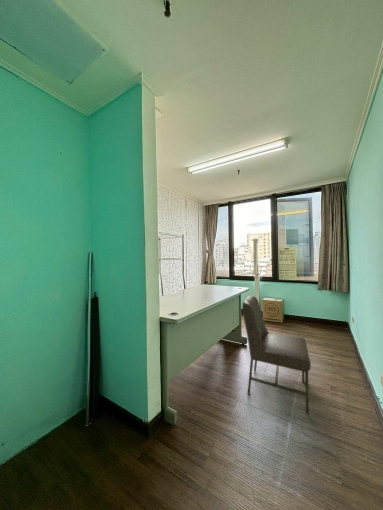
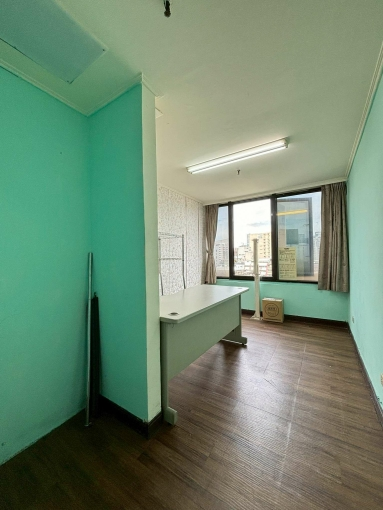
- chair [241,294,312,415]
